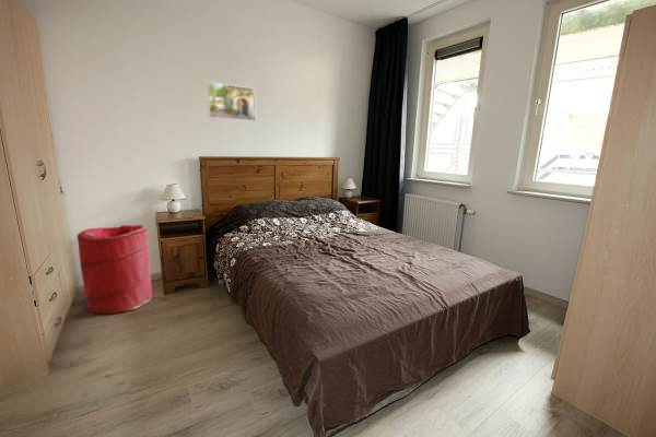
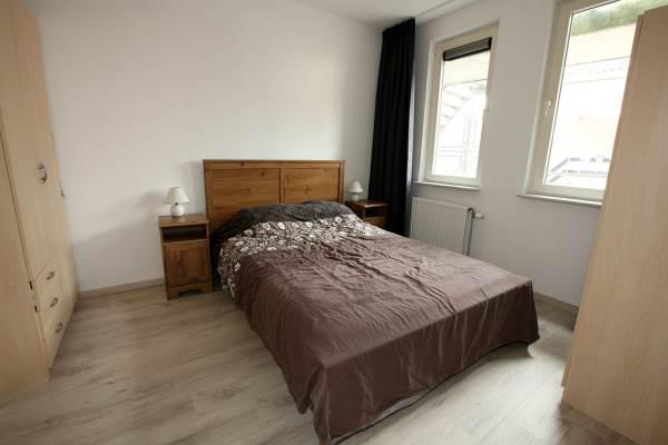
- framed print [206,81,257,122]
- laundry hamper [77,224,153,315]
